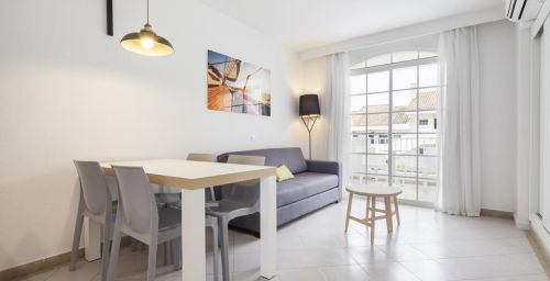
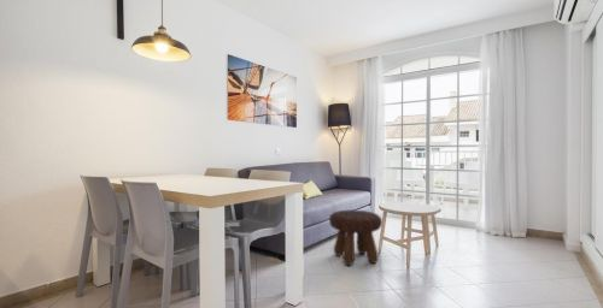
+ footstool [328,209,384,267]
